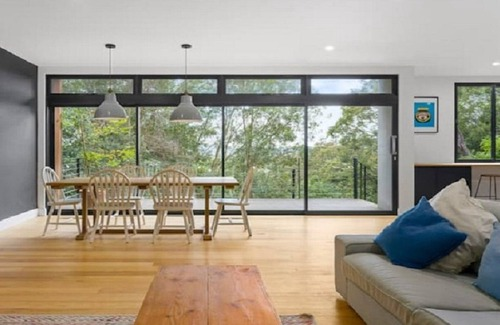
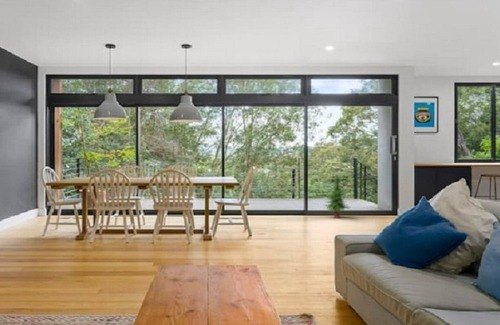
+ tree [322,174,351,219]
